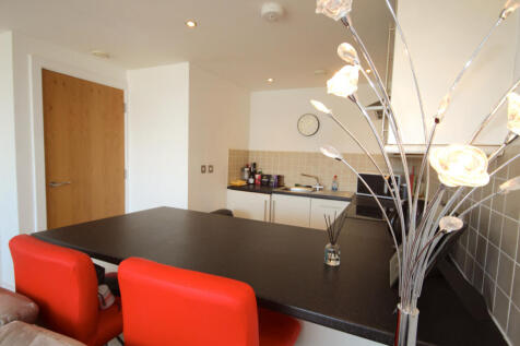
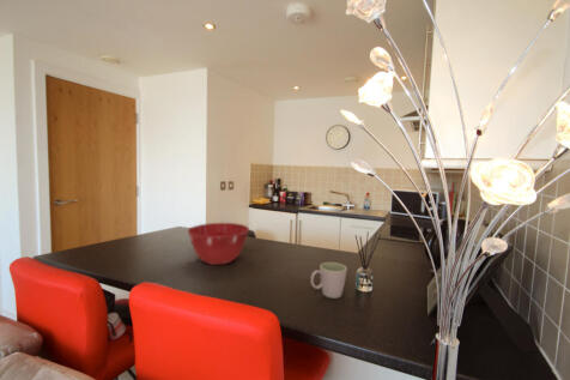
+ mixing bowl [187,222,250,266]
+ mug [309,261,348,300]
